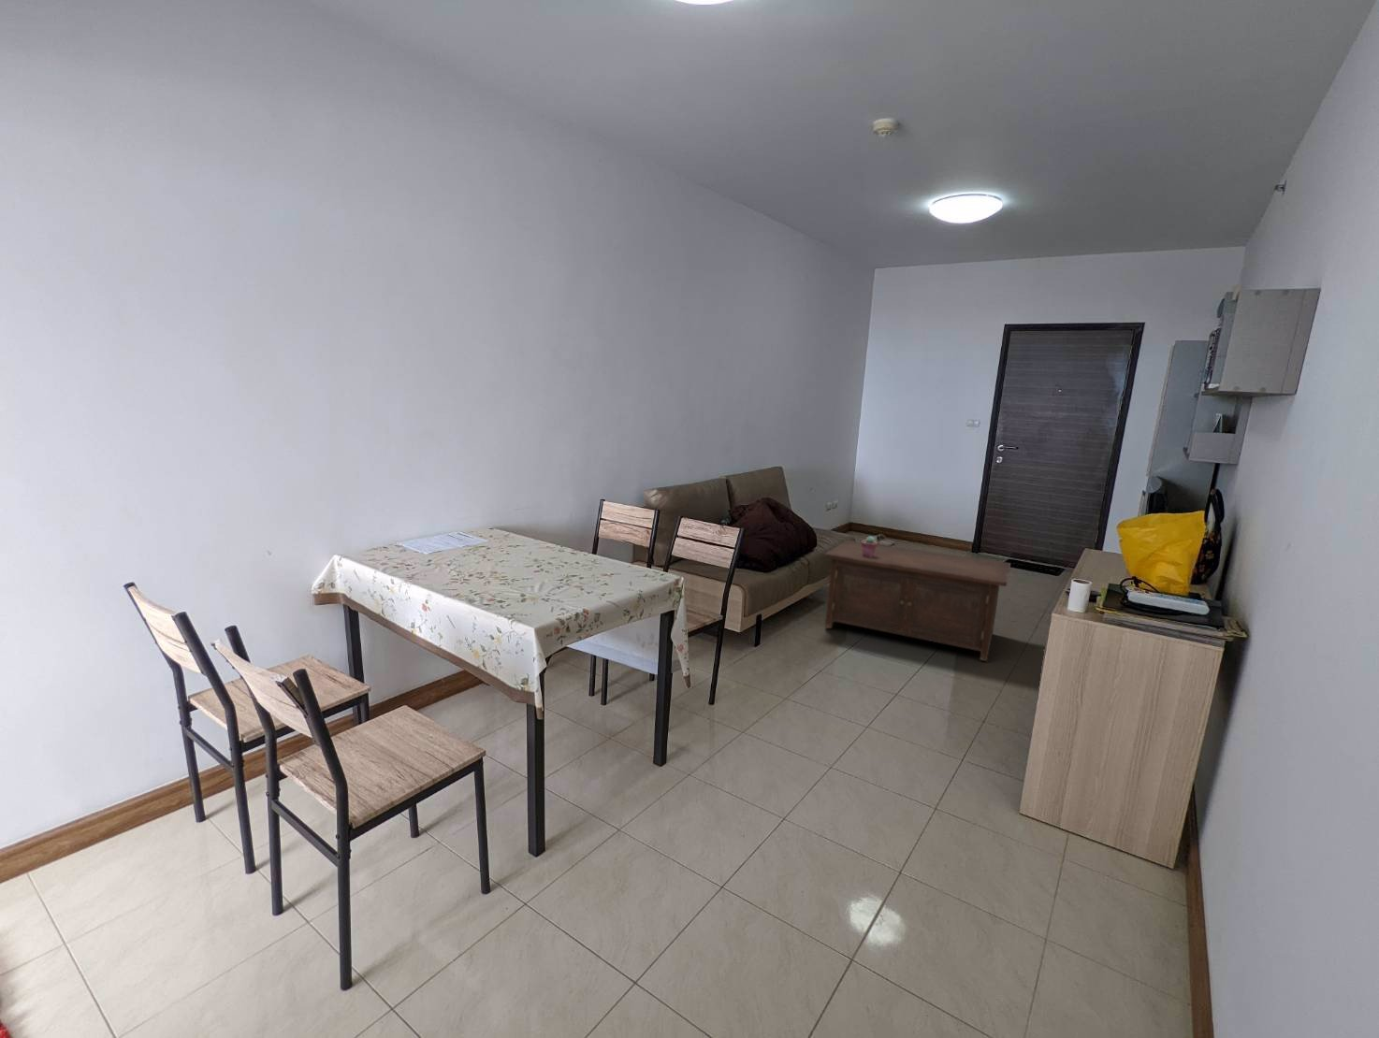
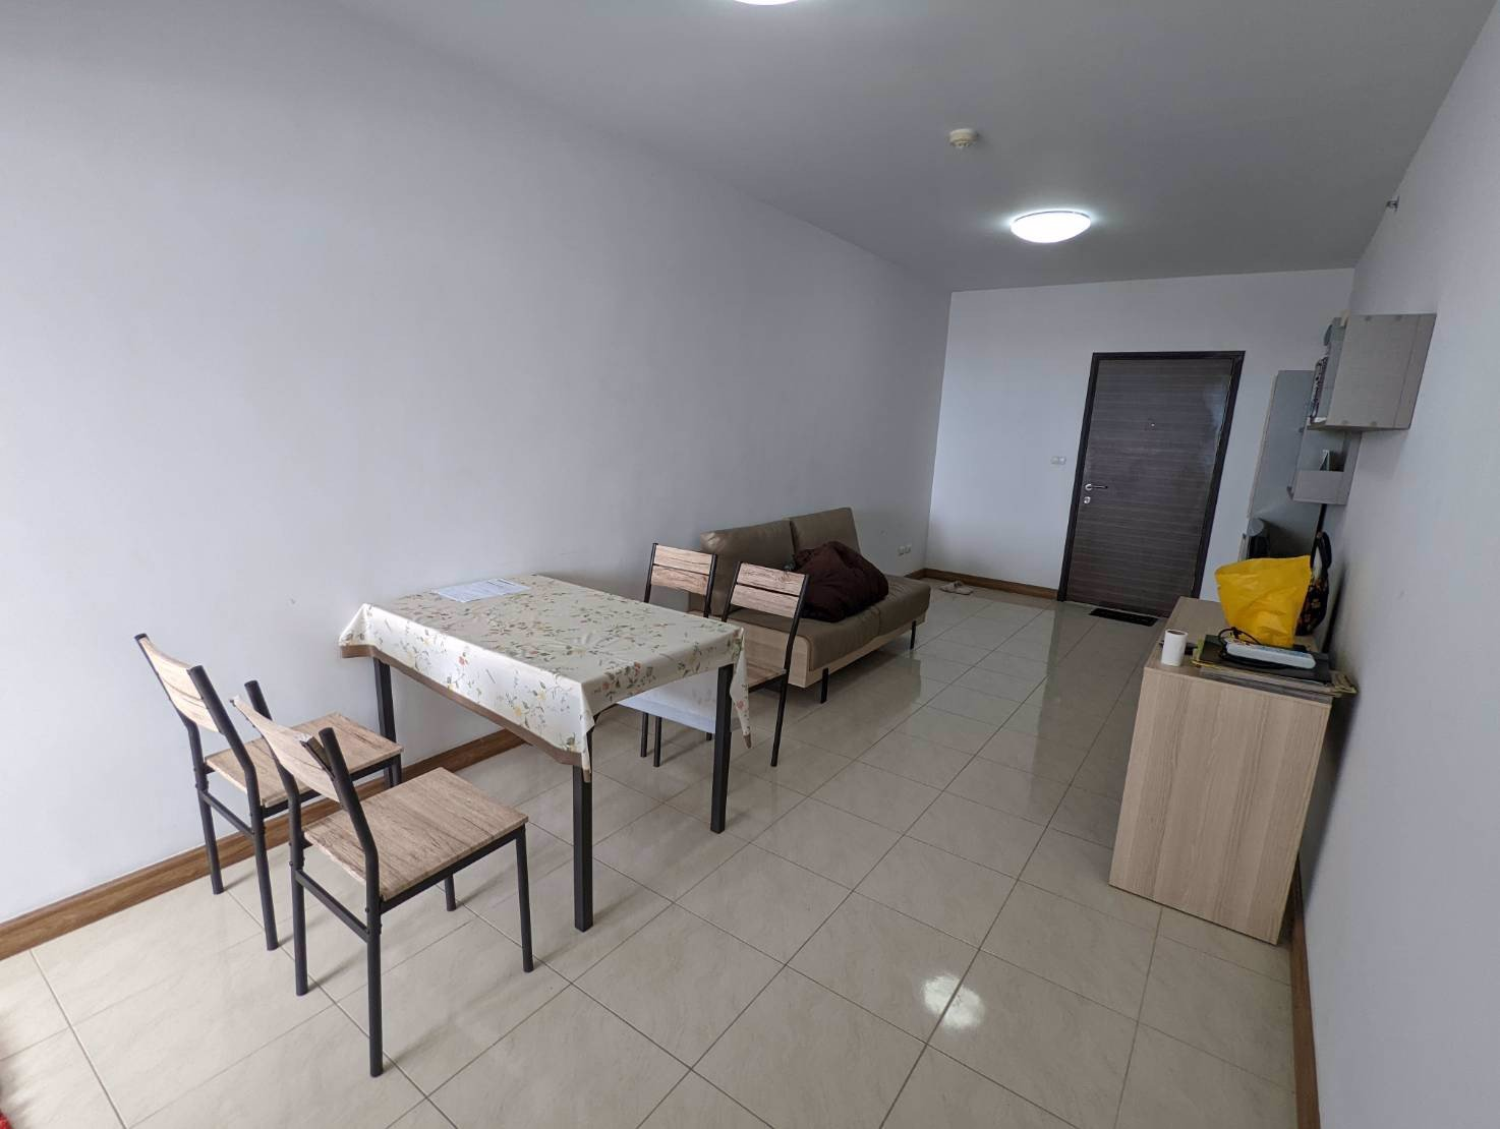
- cabinet [824,540,1011,662]
- potted succulent [861,535,878,557]
